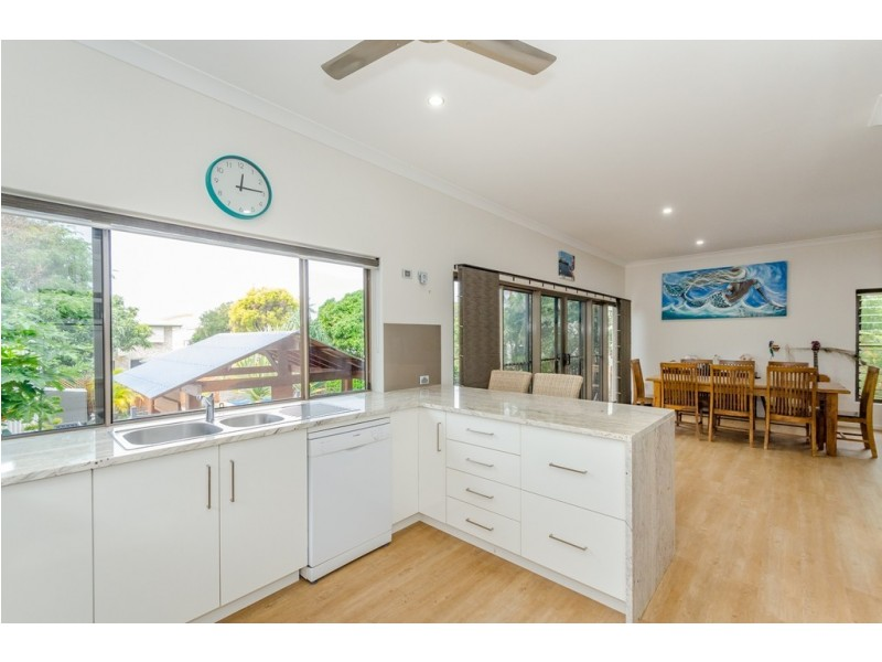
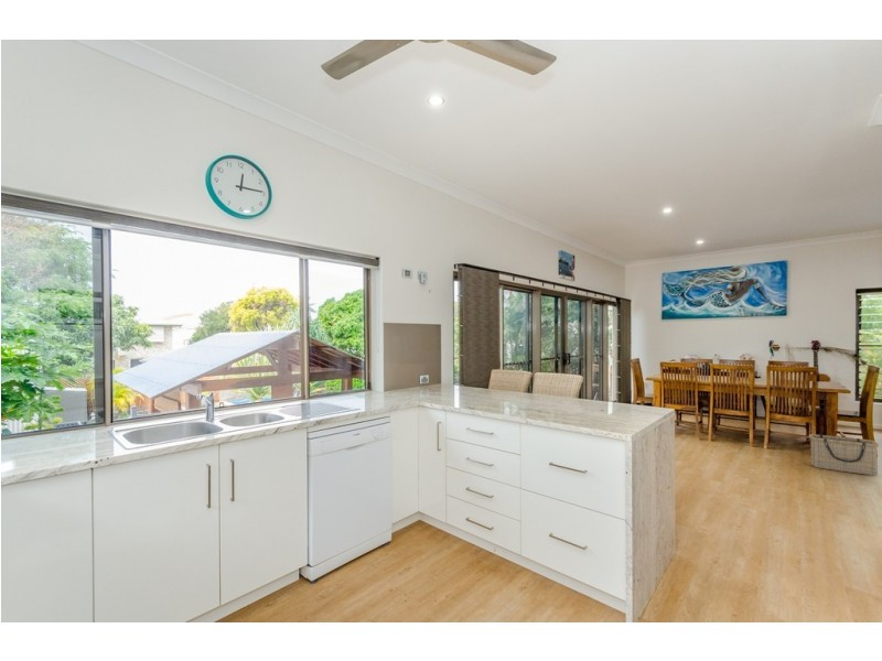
+ basket [808,433,880,477]
